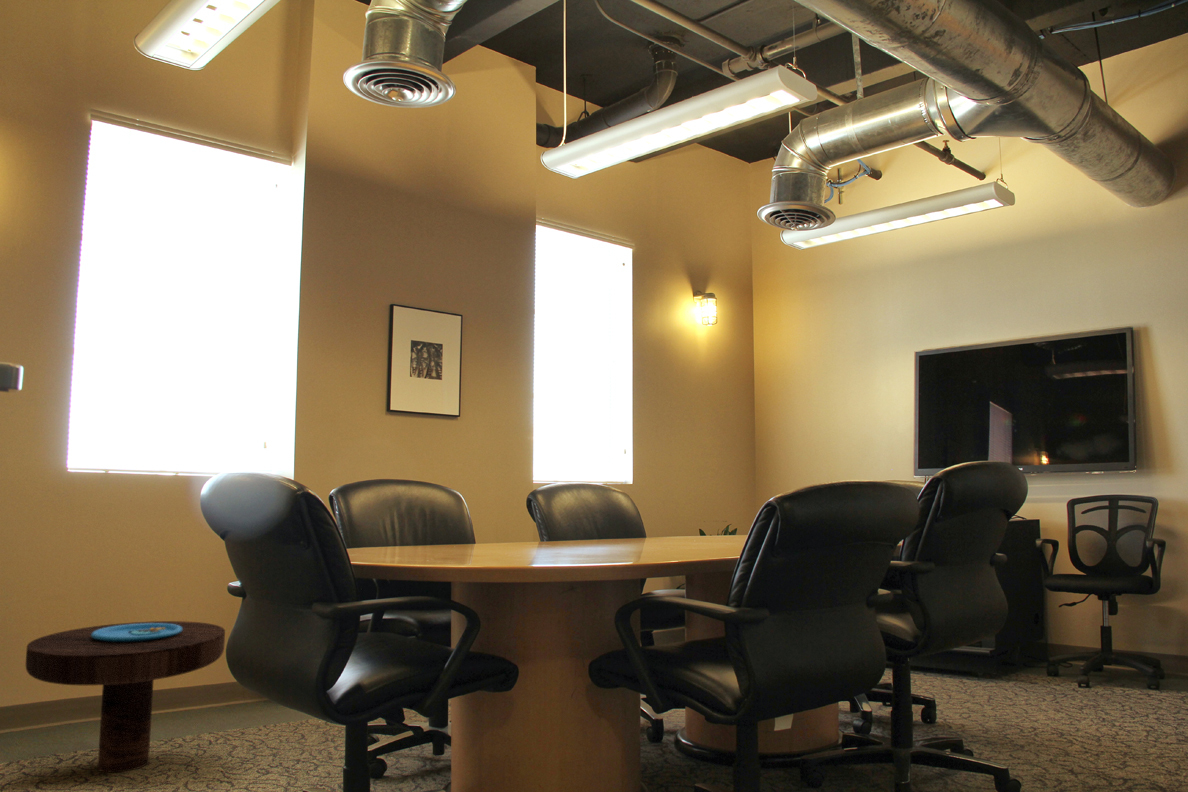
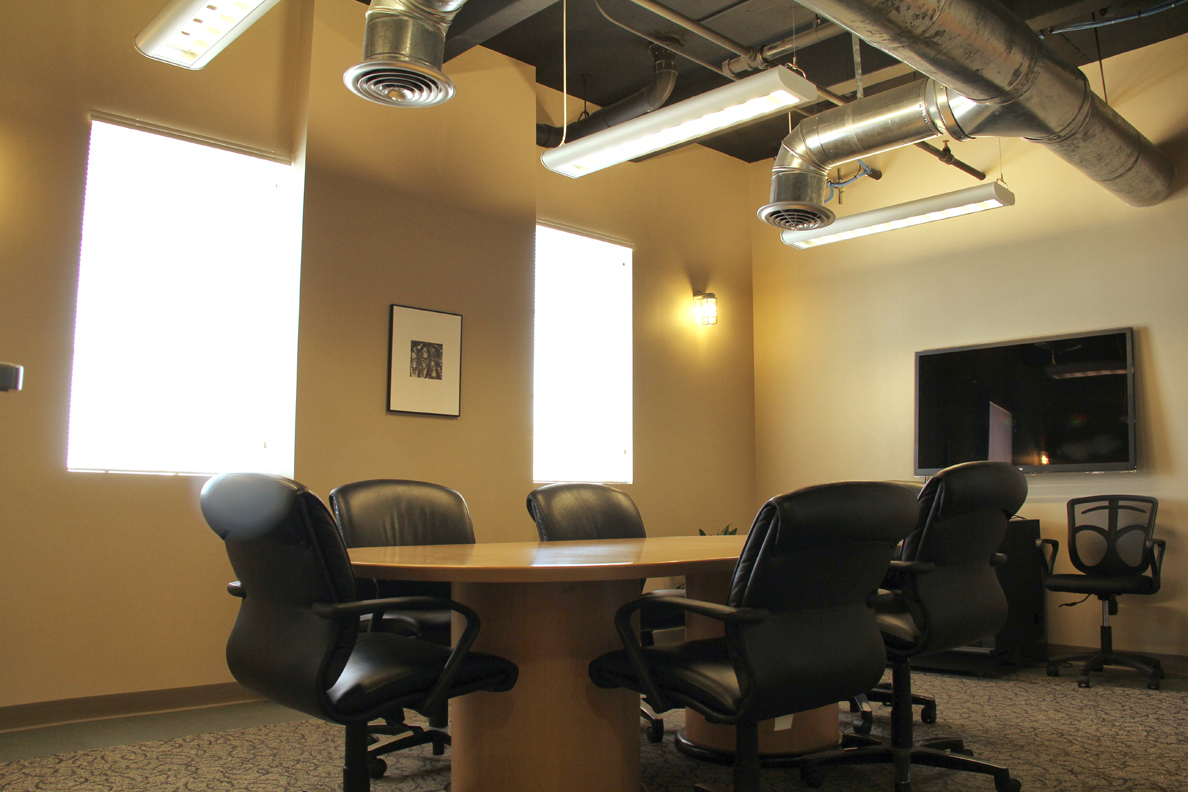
- side table [25,620,226,773]
